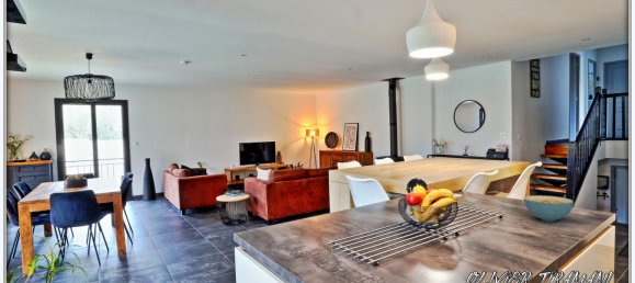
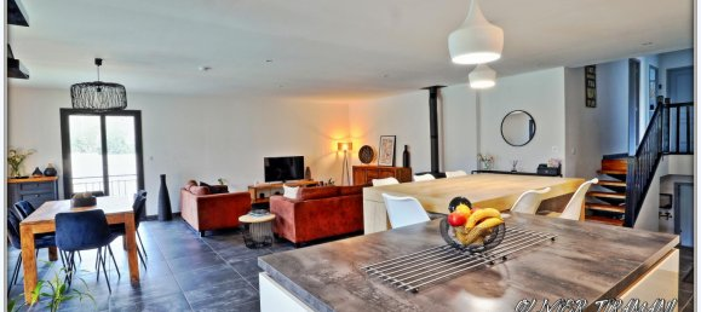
- cereal bowl [523,194,575,223]
